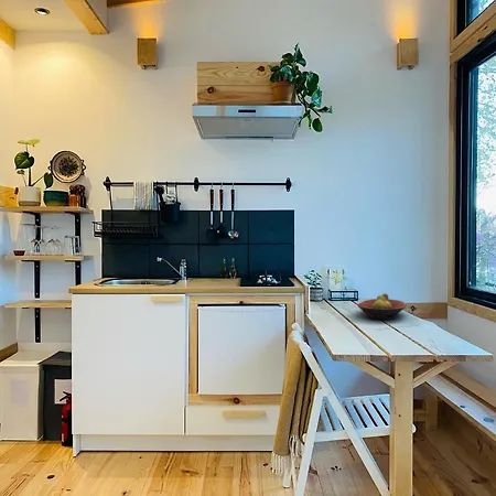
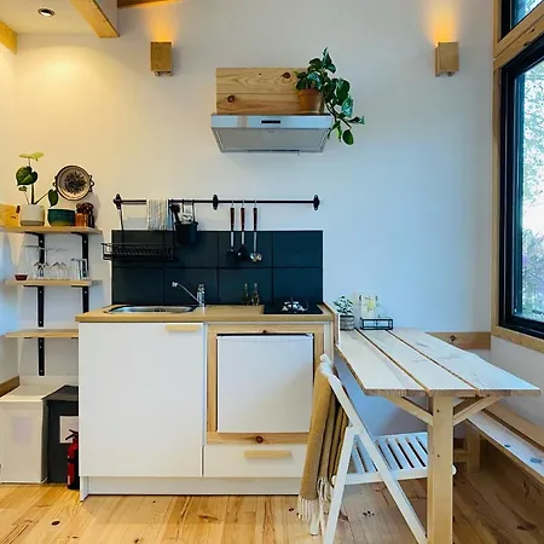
- fruit bowl [357,292,408,321]
